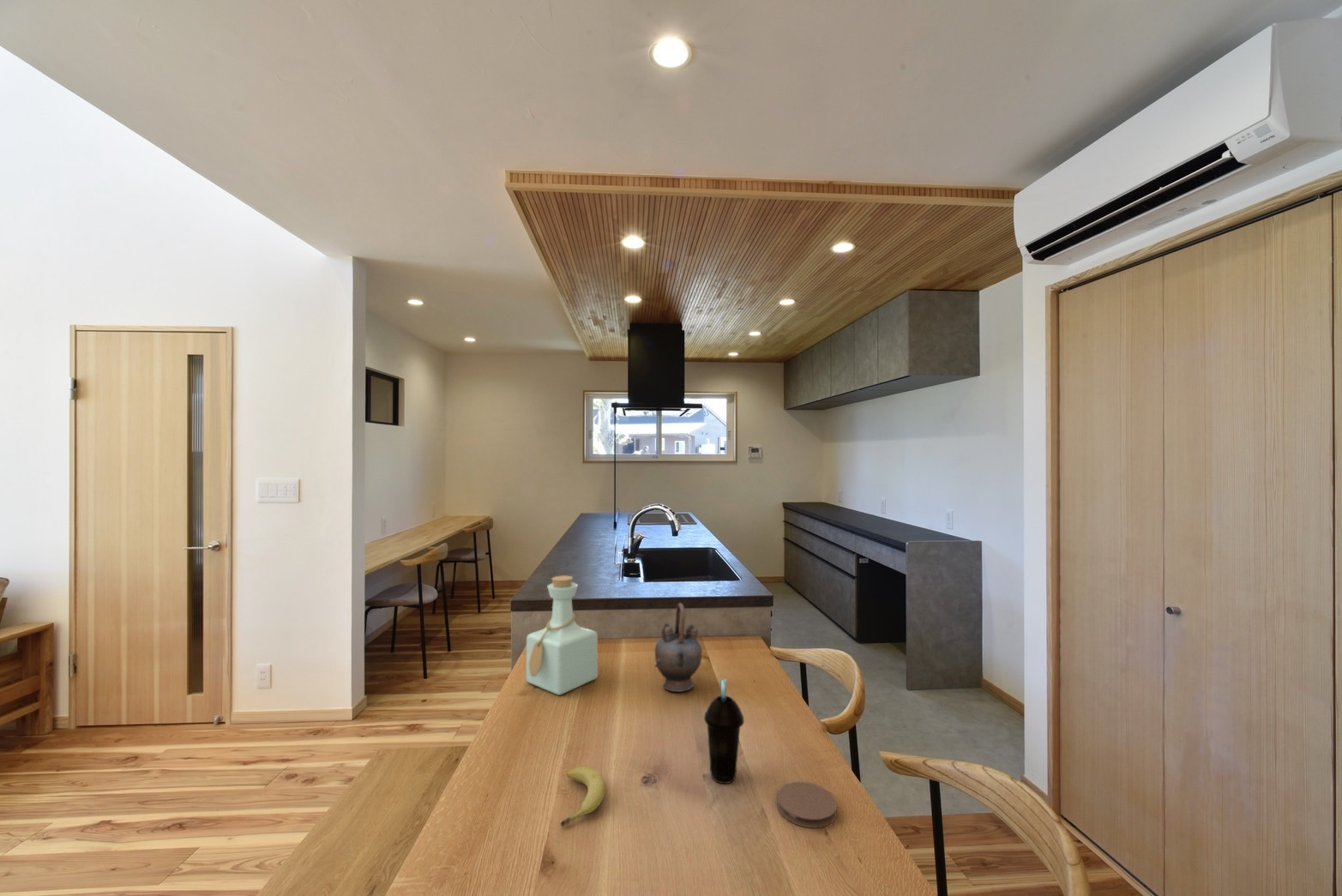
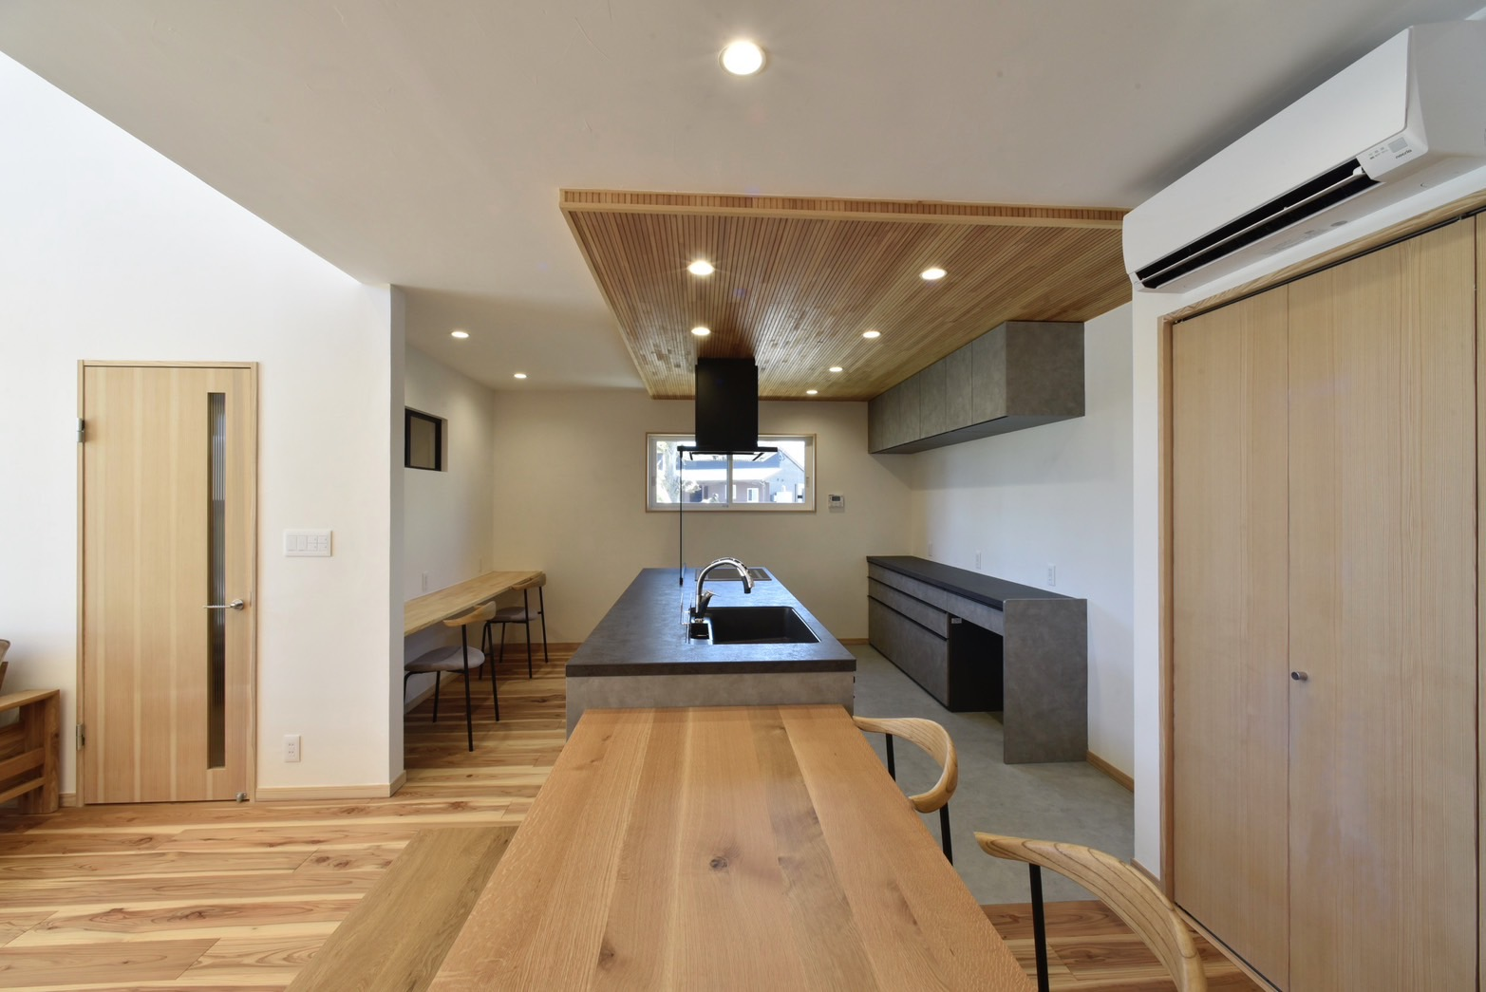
- cup [703,678,745,785]
- teapot [653,602,703,693]
- bottle [525,574,599,696]
- coaster [776,781,838,829]
- fruit [560,766,606,827]
